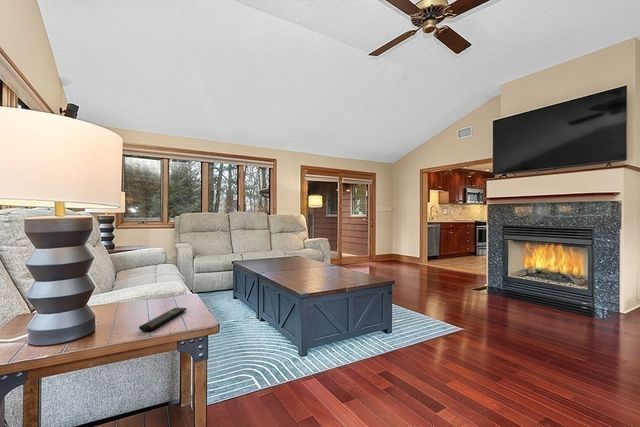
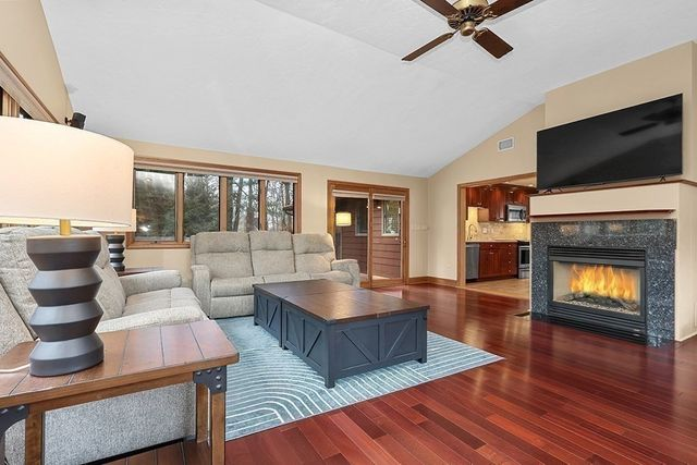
- remote control [138,307,187,332]
